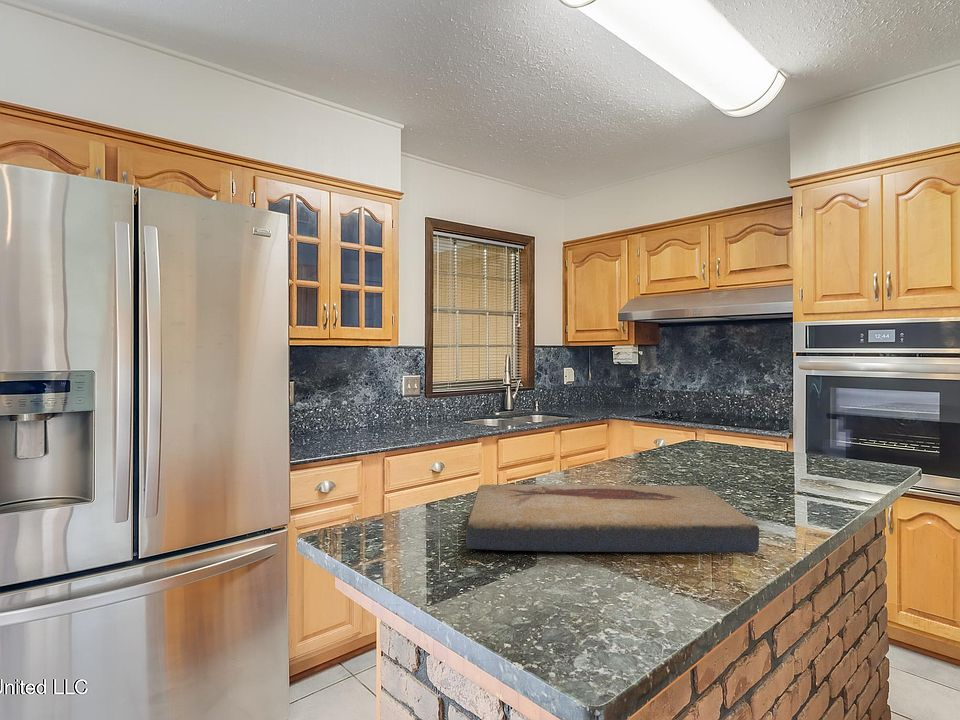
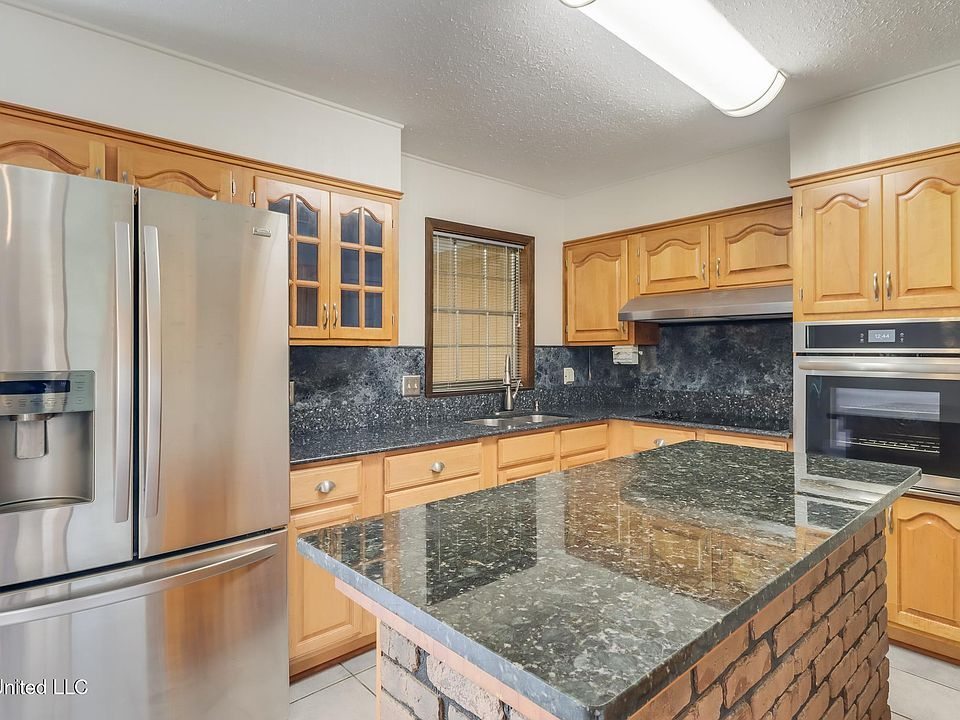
- fish fossil [465,484,760,554]
